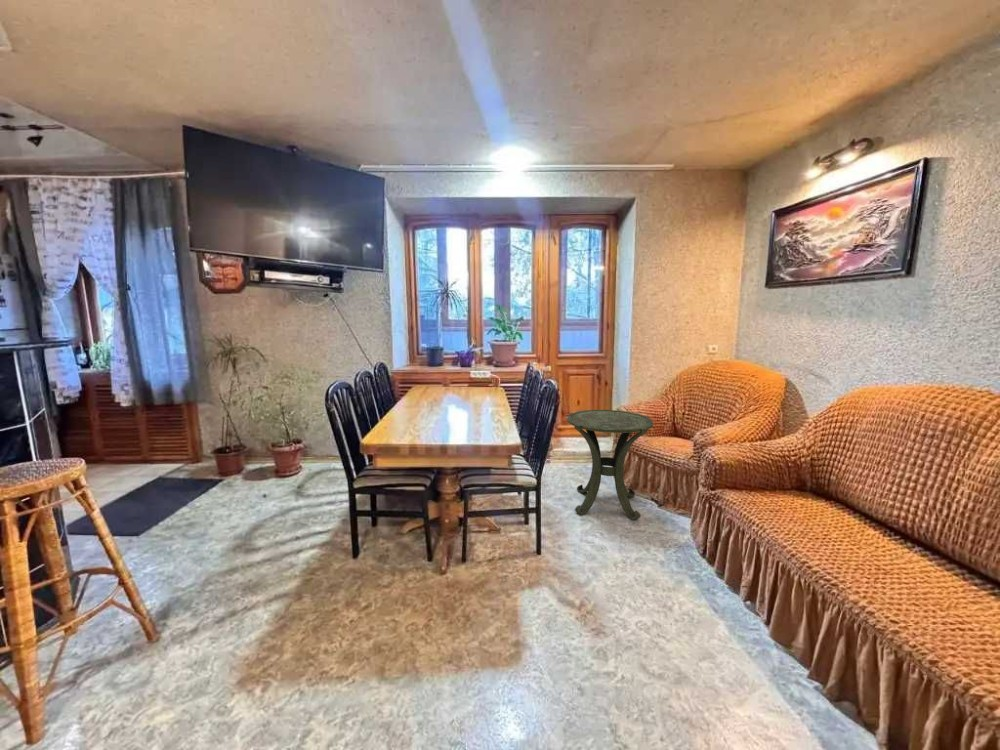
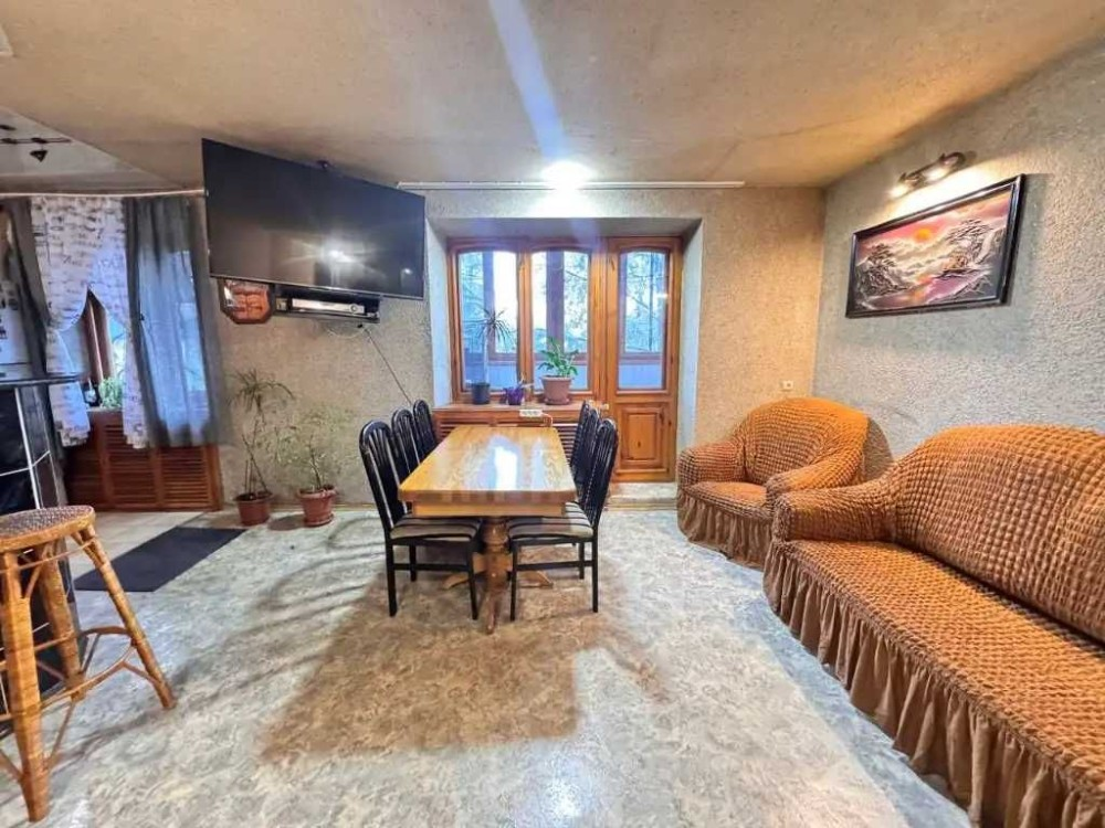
- side table [566,409,654,521]
